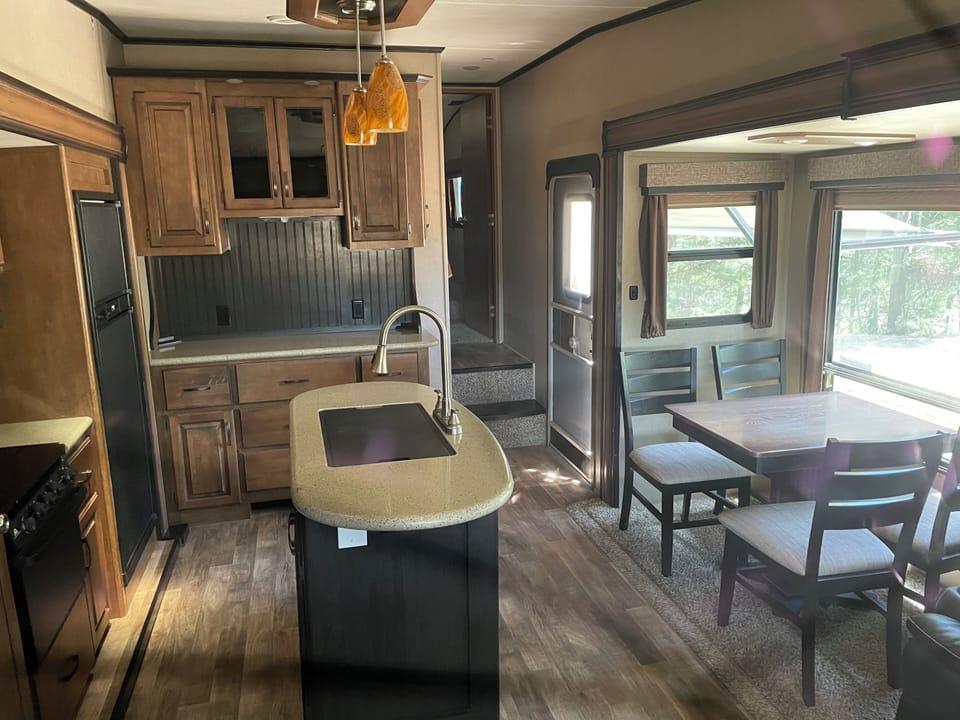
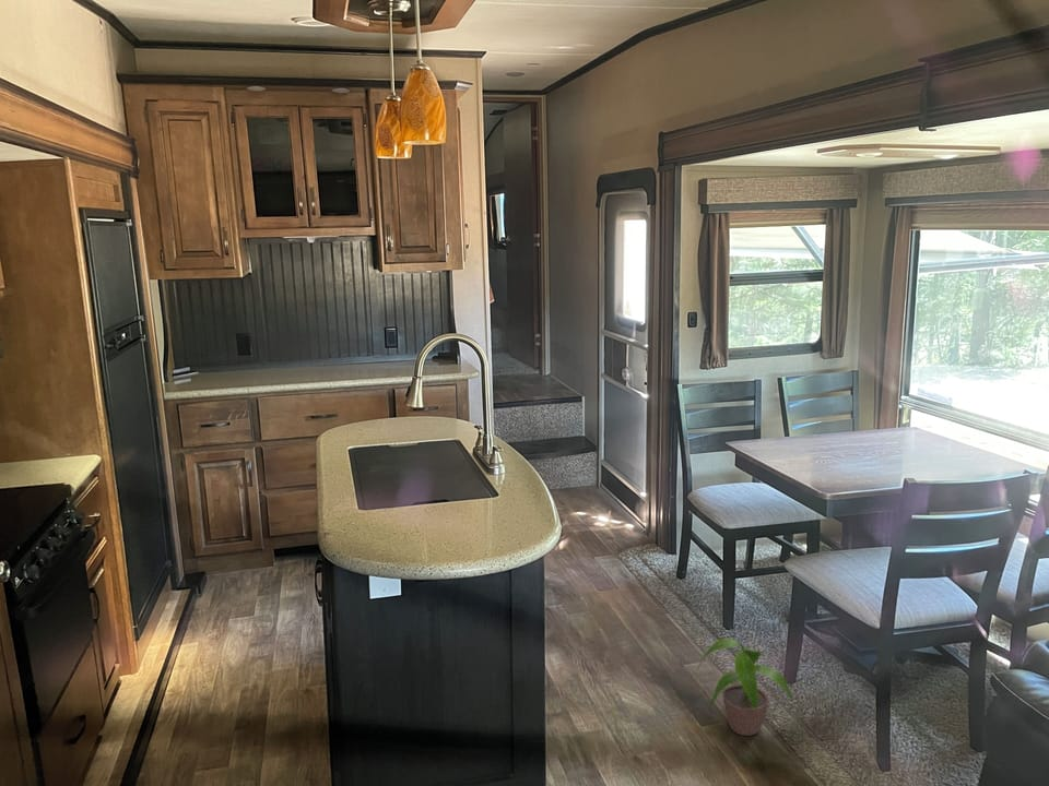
+ potted plant [695,636,794,737]
